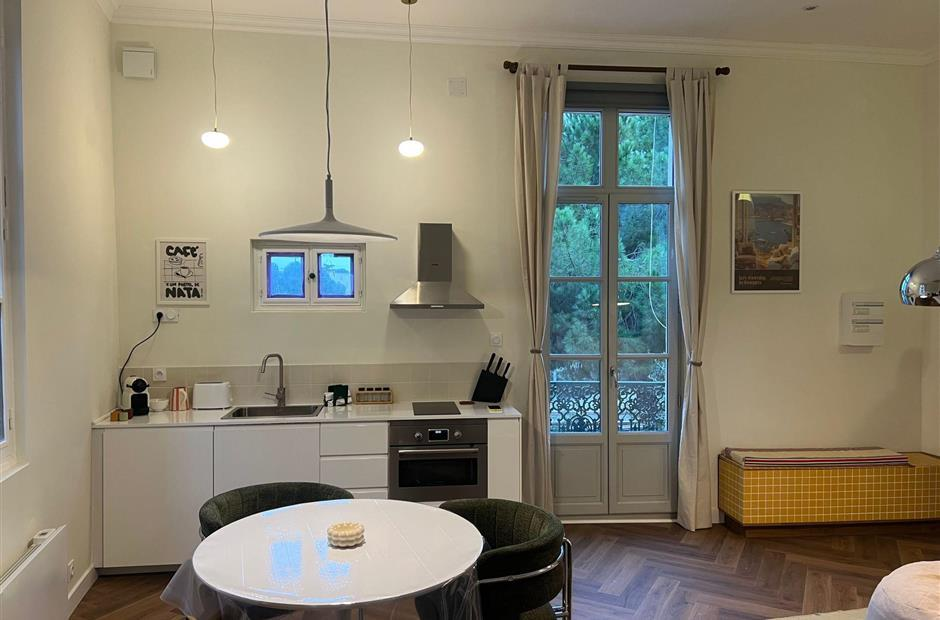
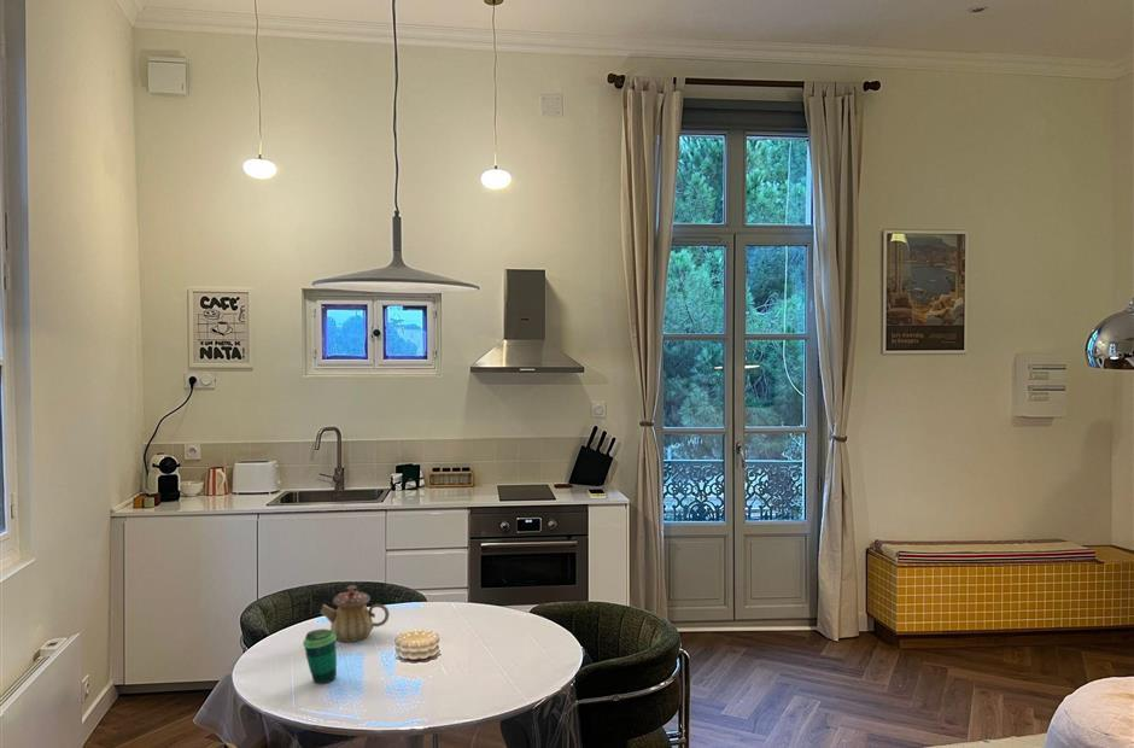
+ teapot [320,584,391,643]
+ cup [302,629,338,684]
